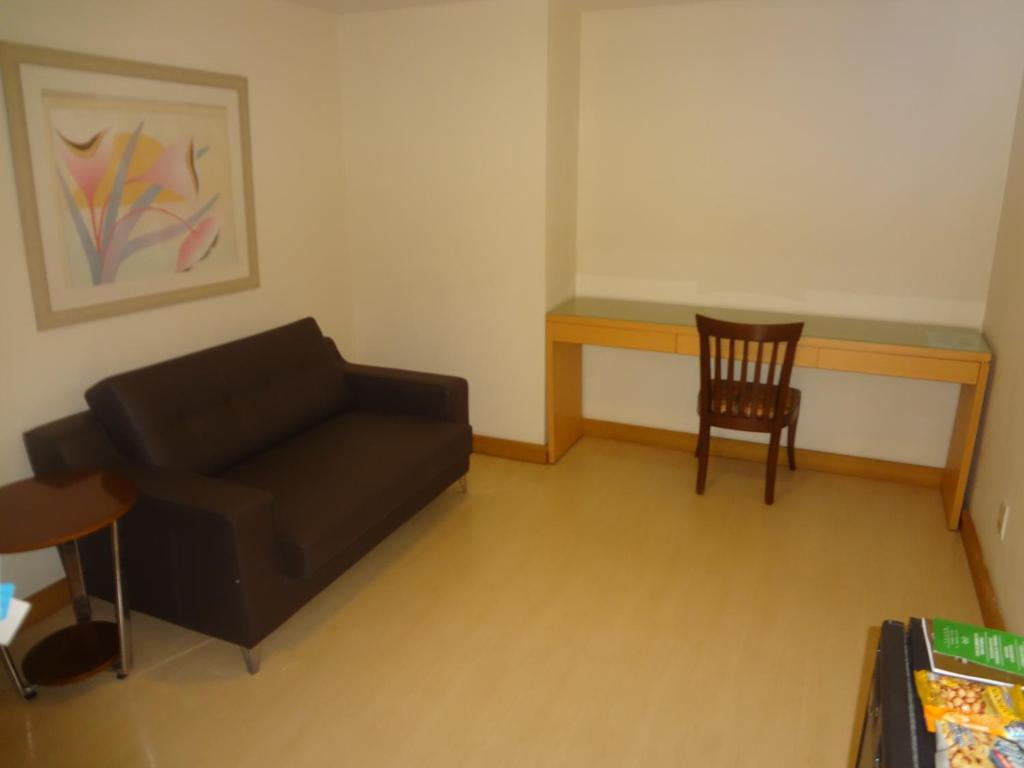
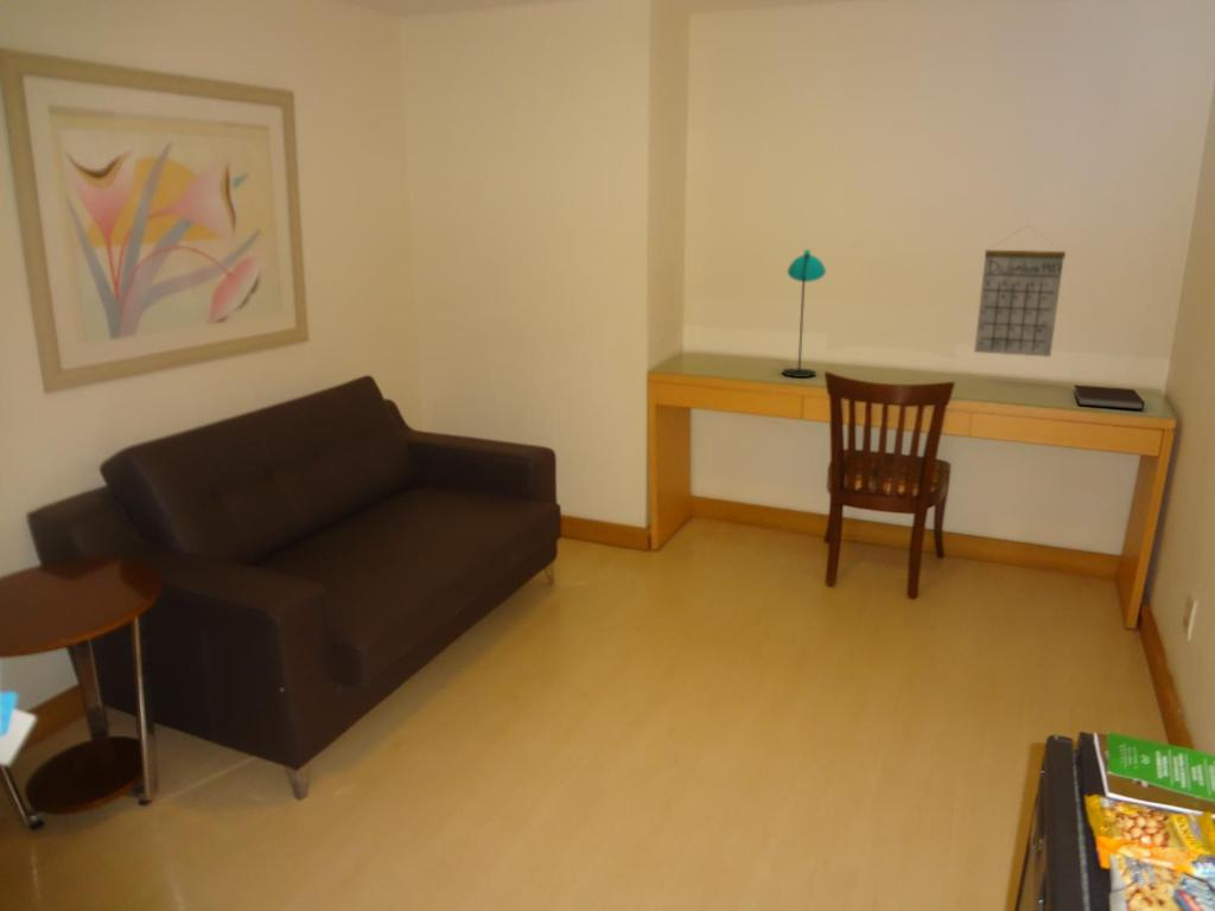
+ desk lamp [781,248,827,378]
+ notebook [1073,384,1146,410]
+ calendar [973,224,1067,358]
